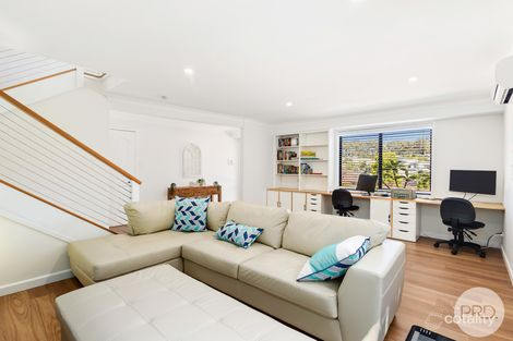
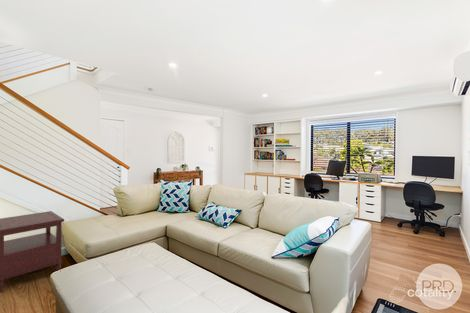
+ side table [0,210,65,293]
